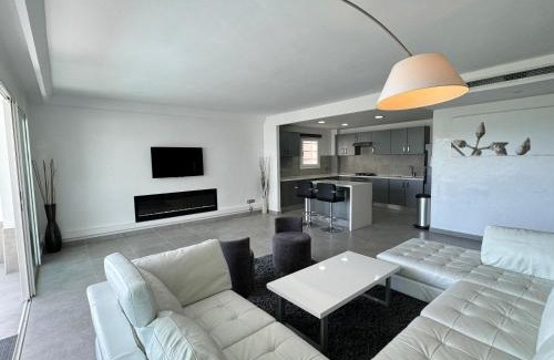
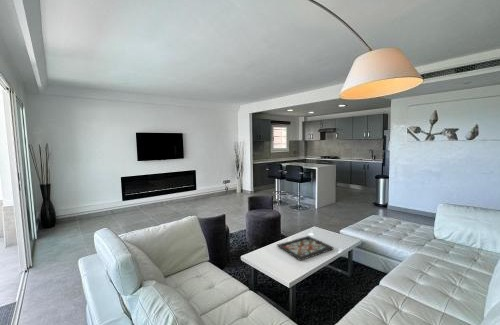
+ decorative tray [276,235,334,262]
